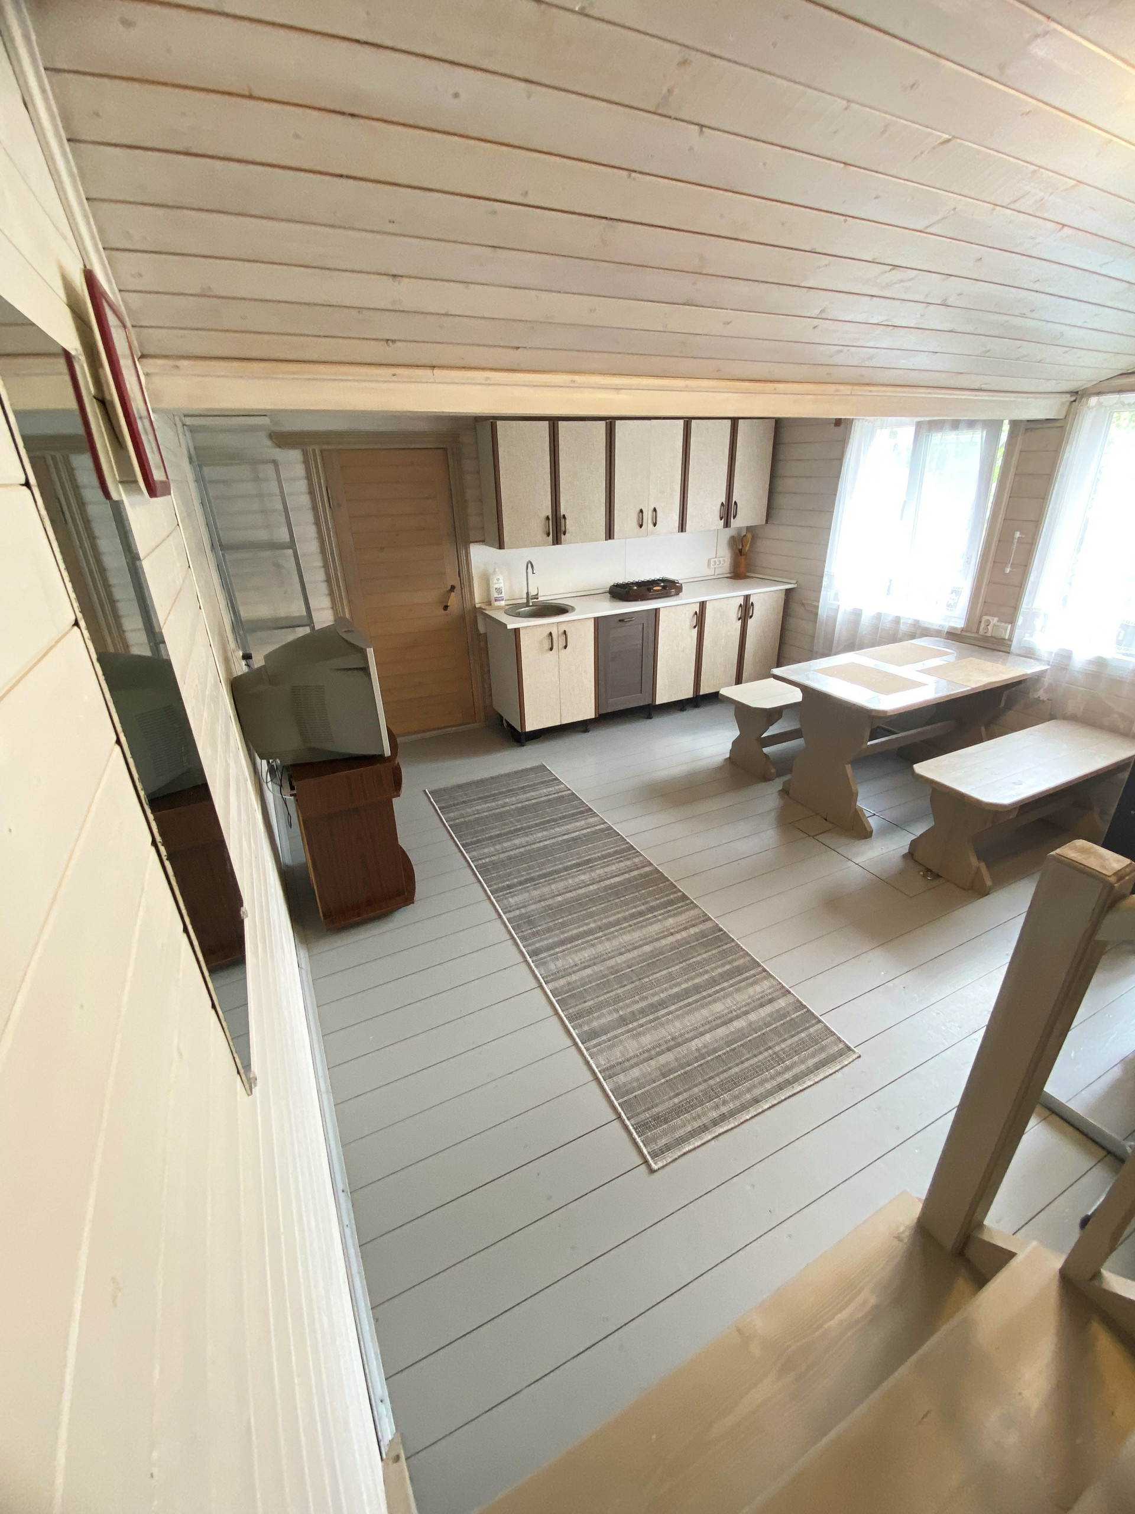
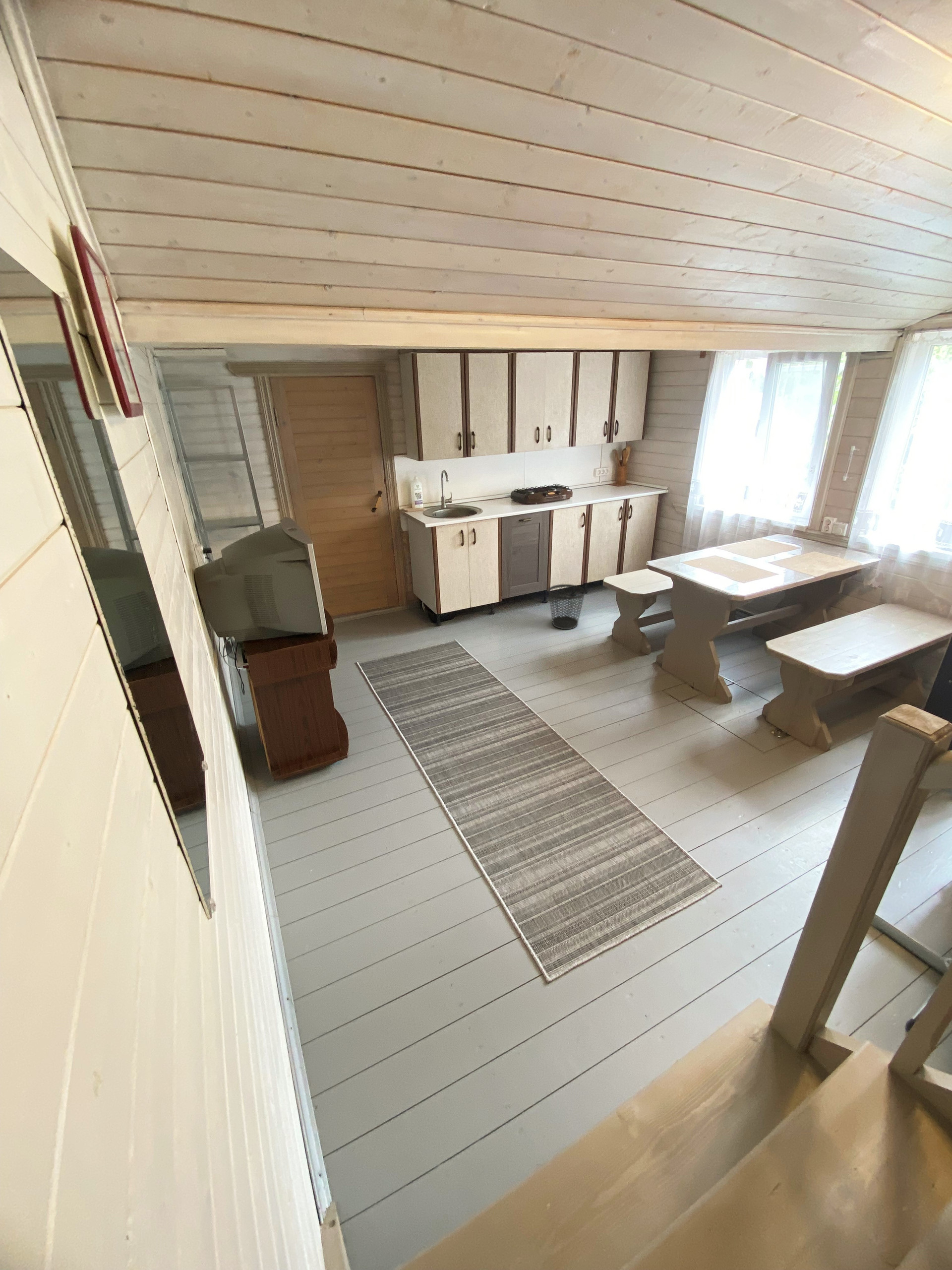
+ wastebasket [548,584,586,630]
